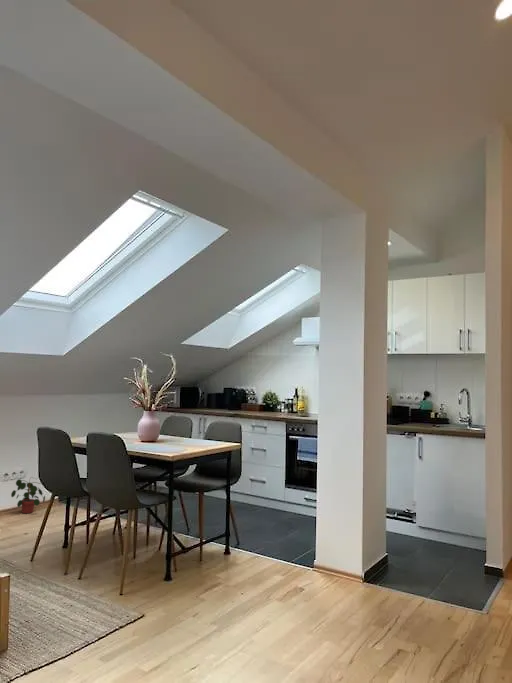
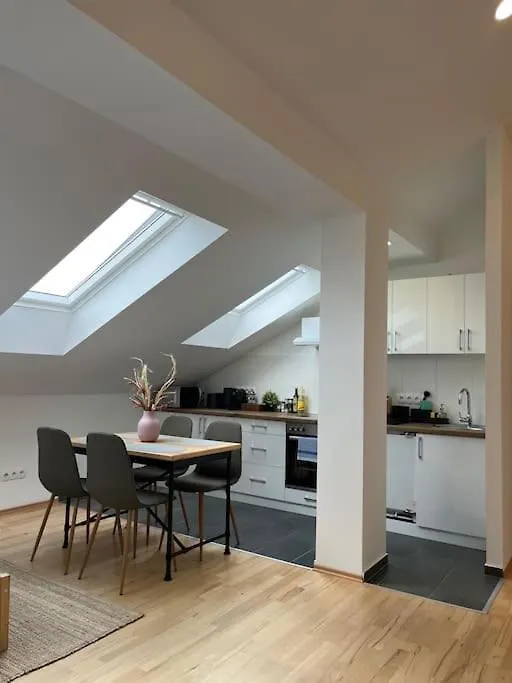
- potted plant [10,476,46,514]
